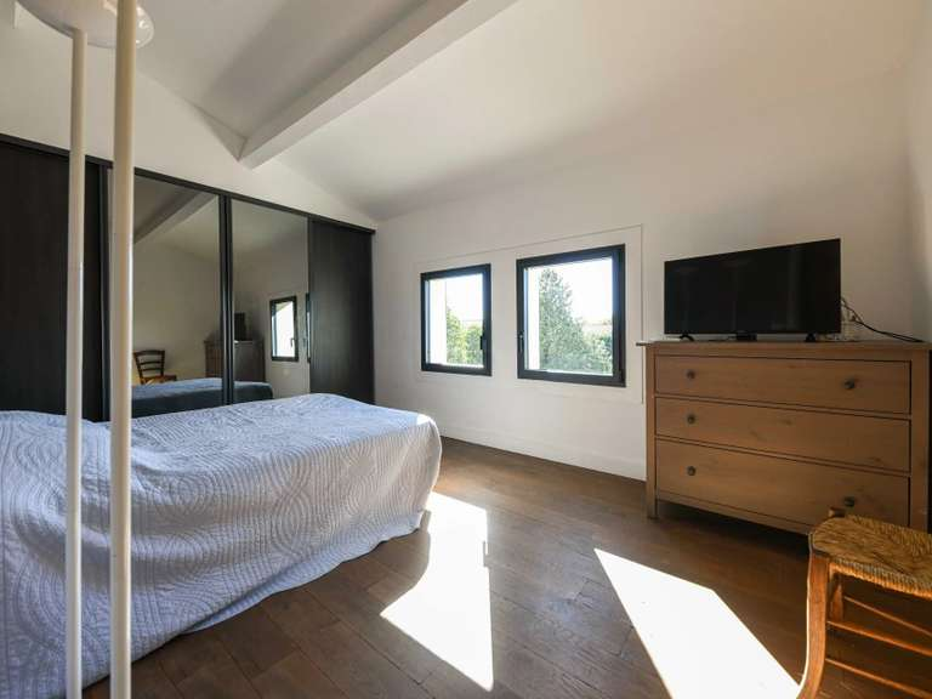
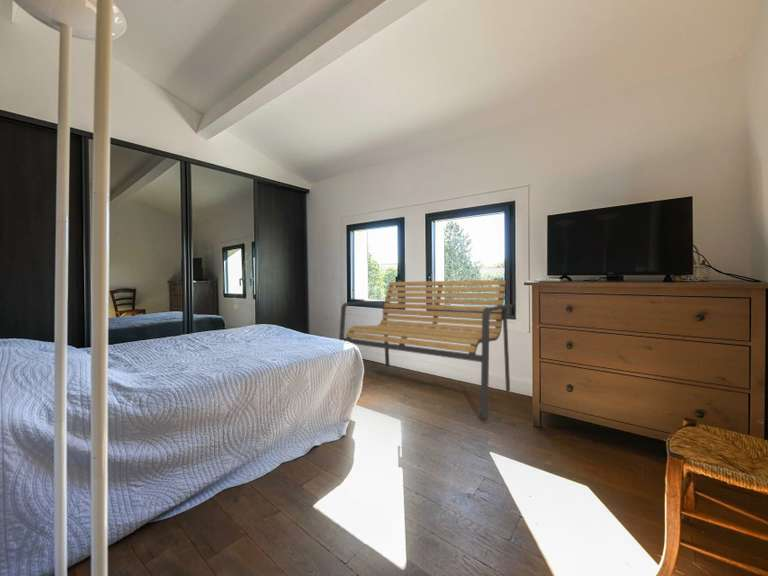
+ bench [338,279,514,420]
